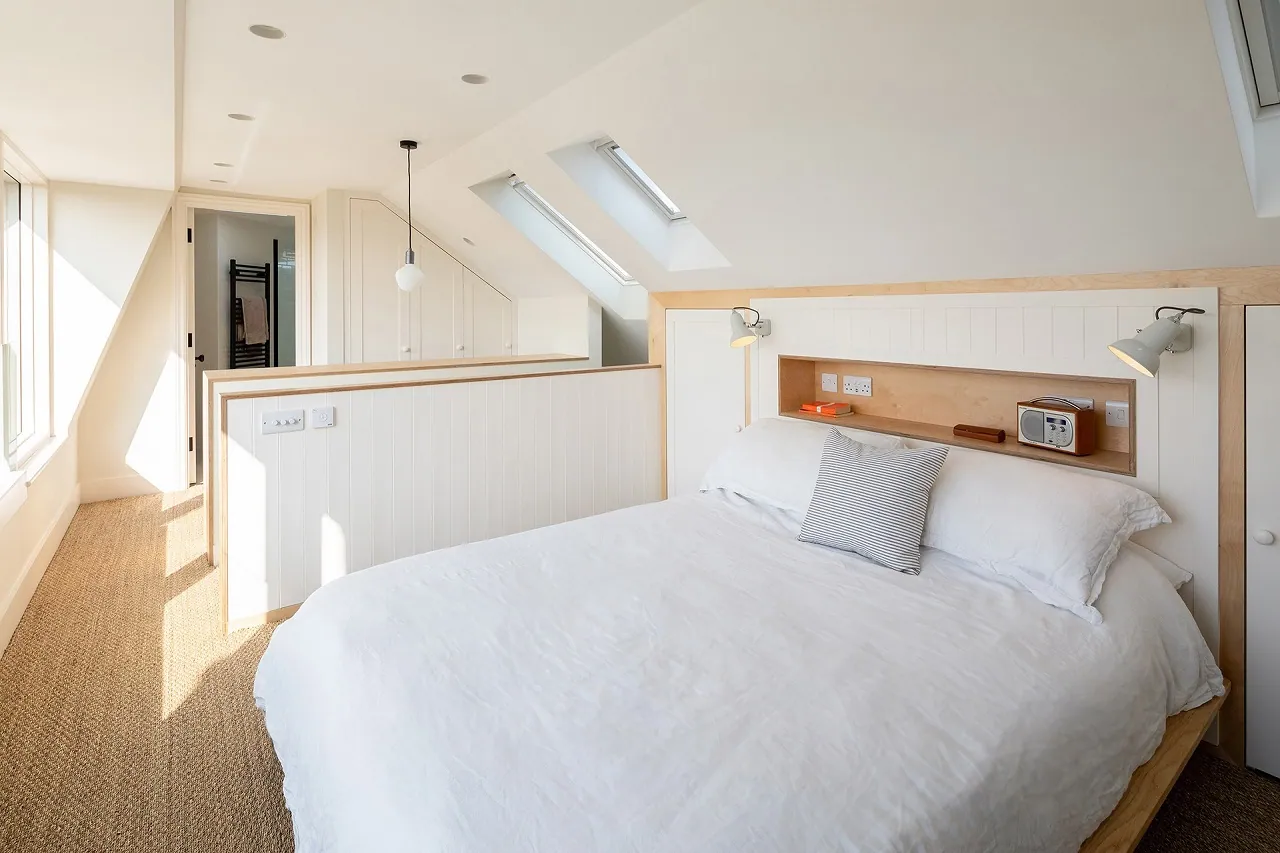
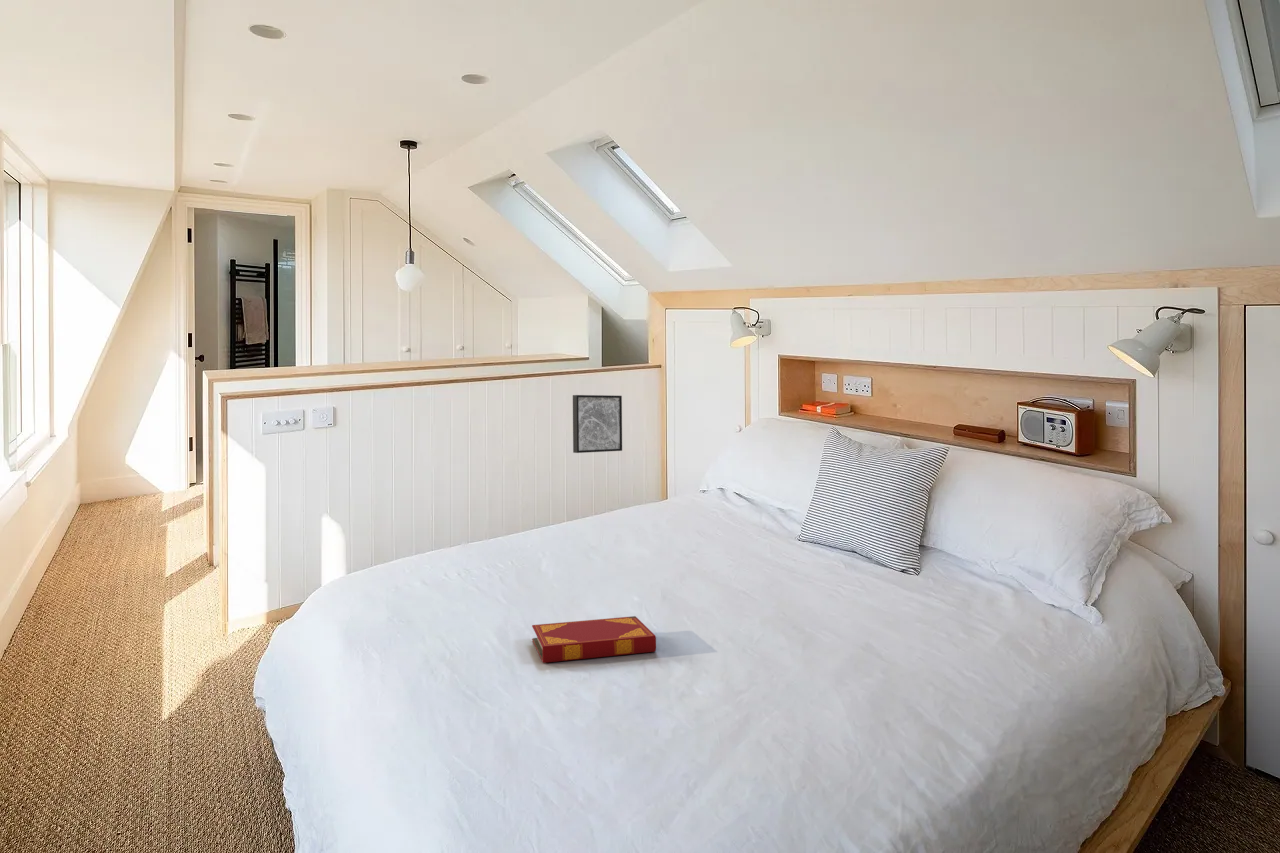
+ hardback book [531,615,657,664]
+ wall art [572,394,623,454]
